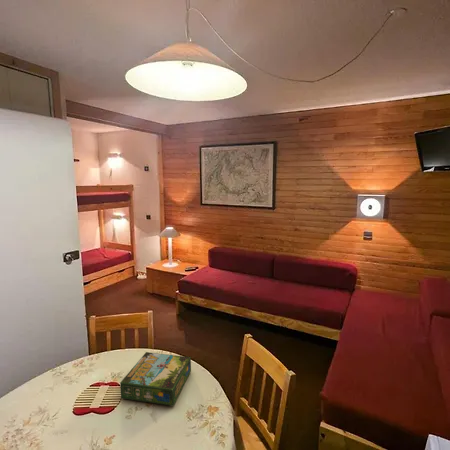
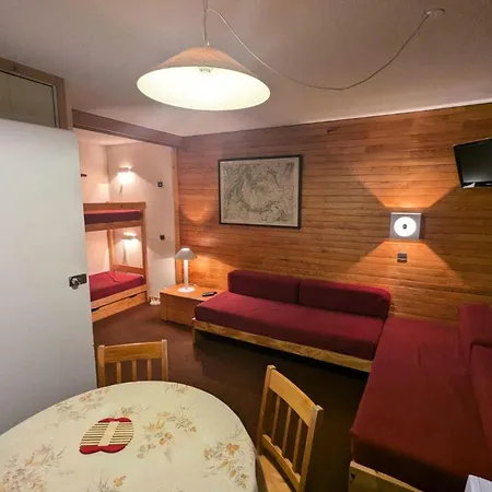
- board game [119,351,192,407]
